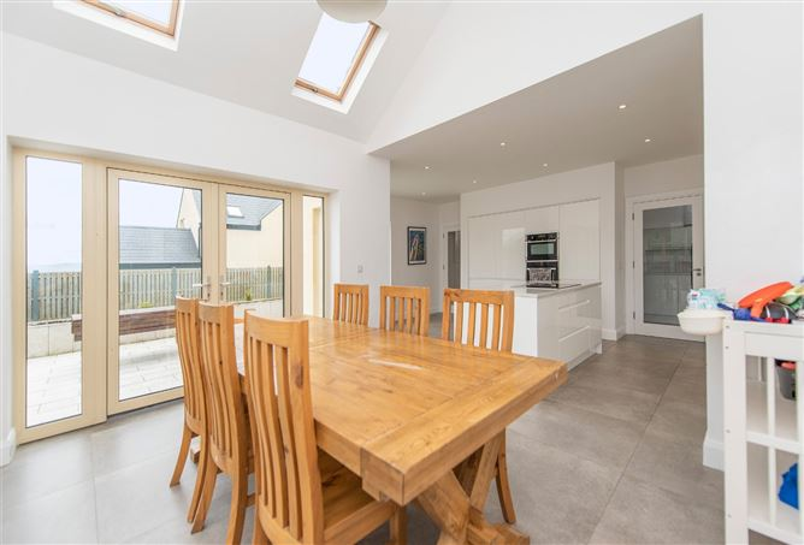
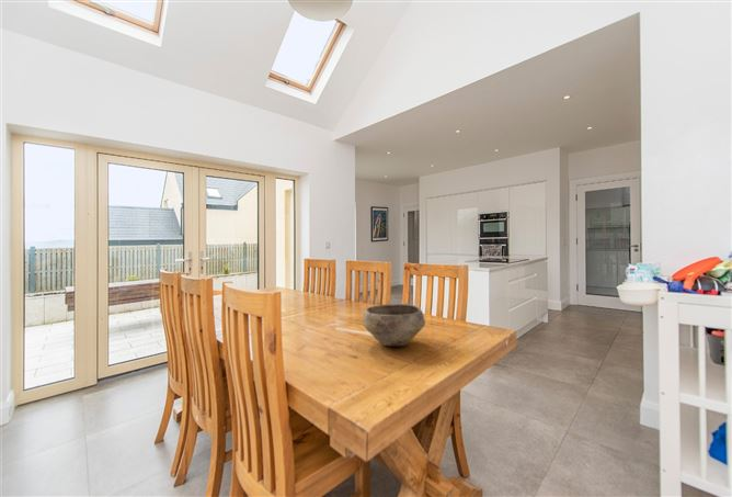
+ bowl [362,303,426,347]
